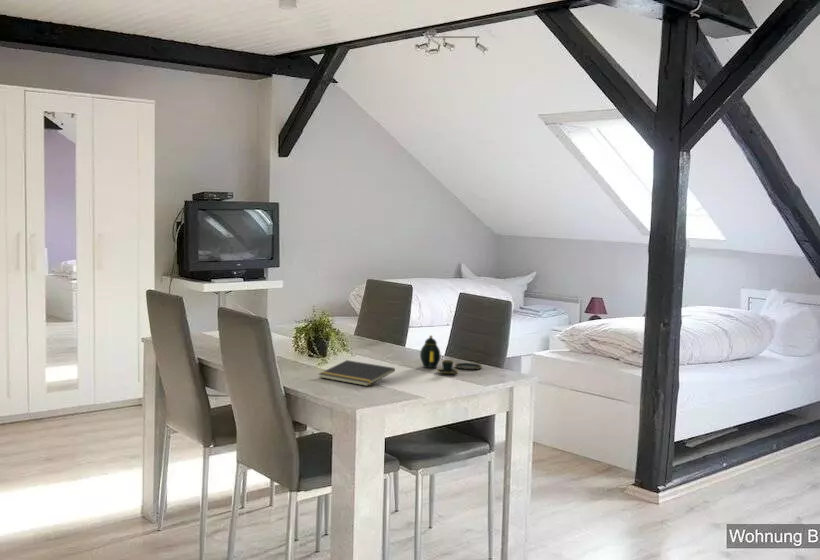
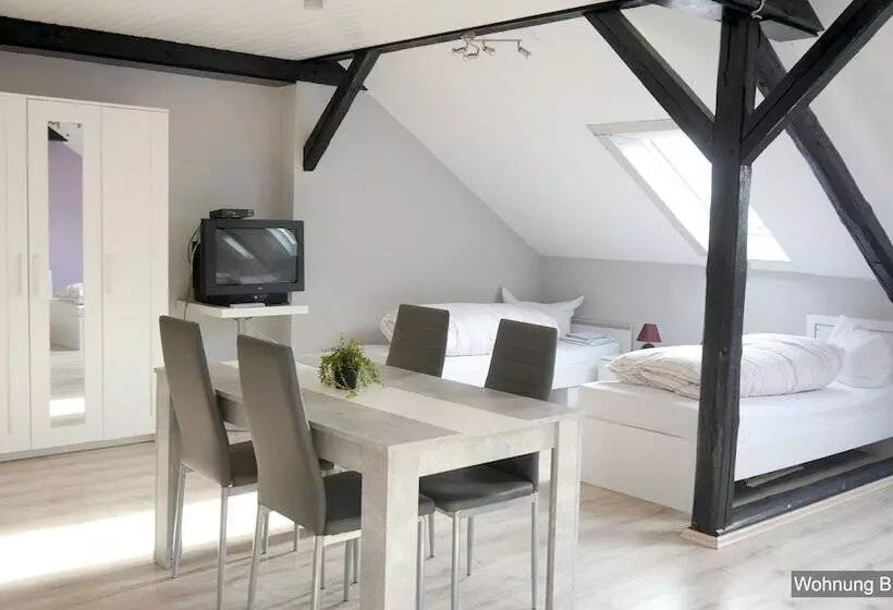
- teapot [419,334,483,375]
- notepad [318,359,396,387]
